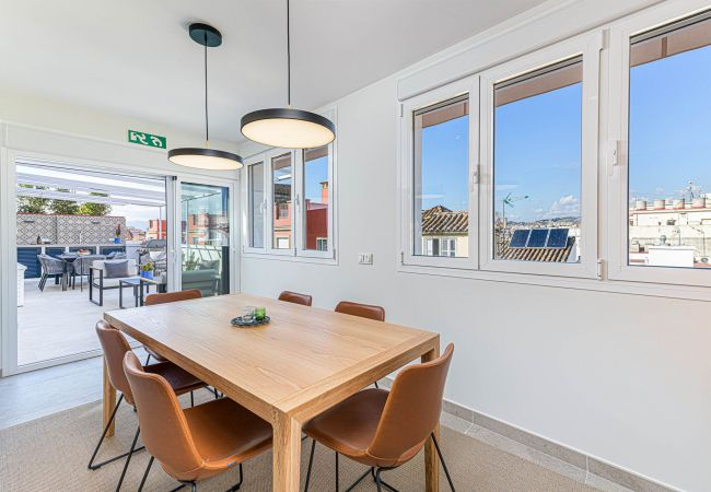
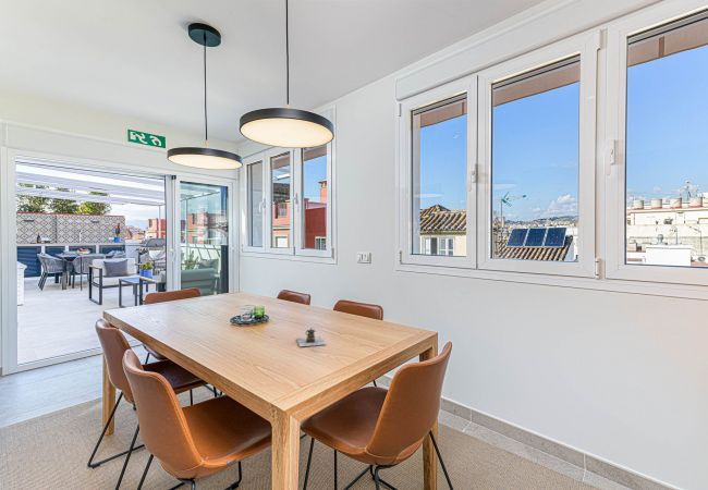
+ teapot [295,327,327,347]
